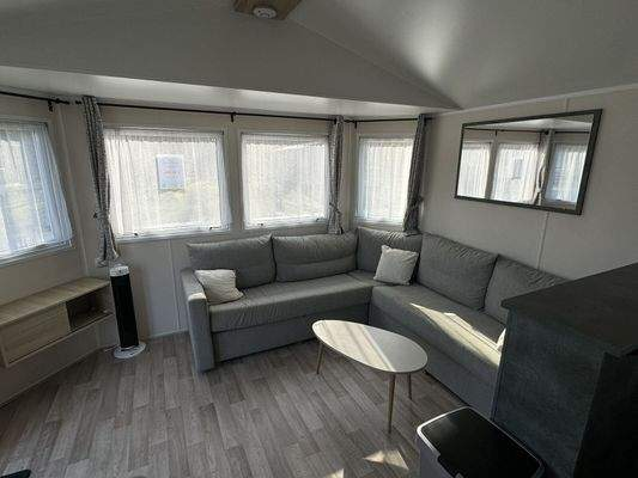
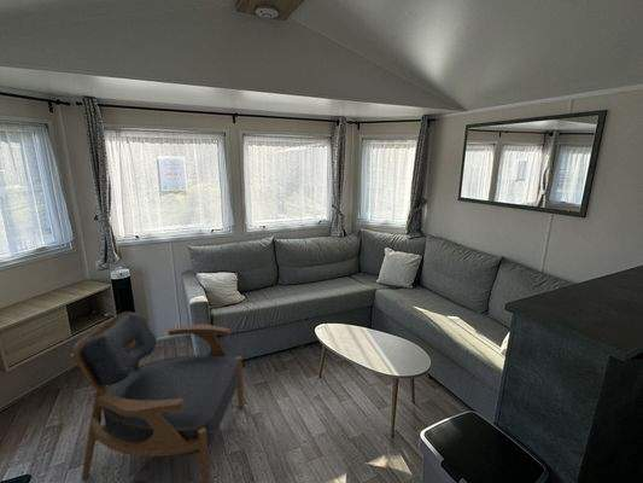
+ armchair [69,310,245,483]
